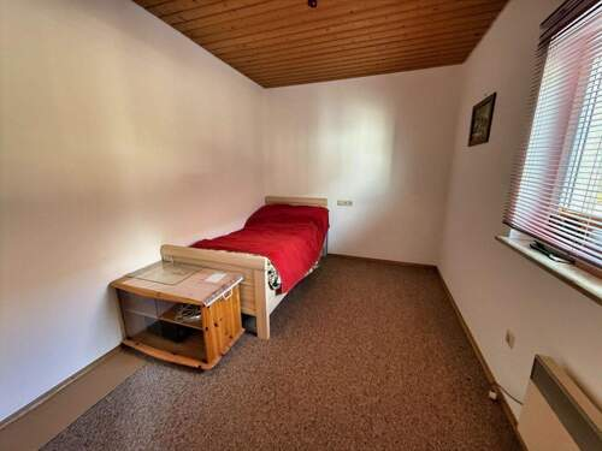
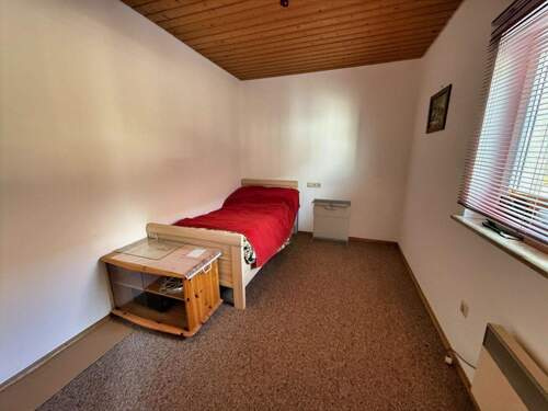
+ laundry hamper [309,197,353,250]
